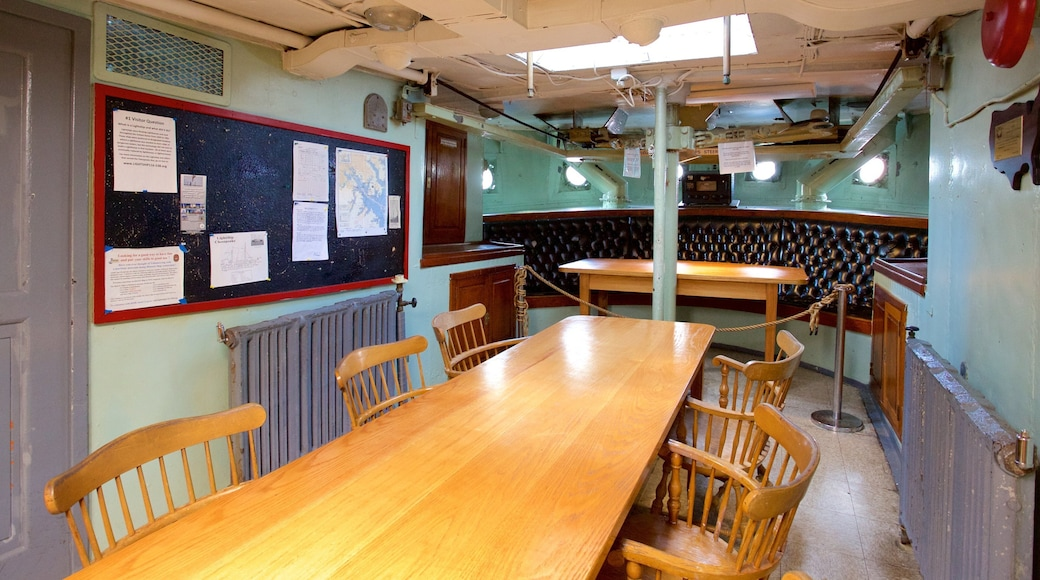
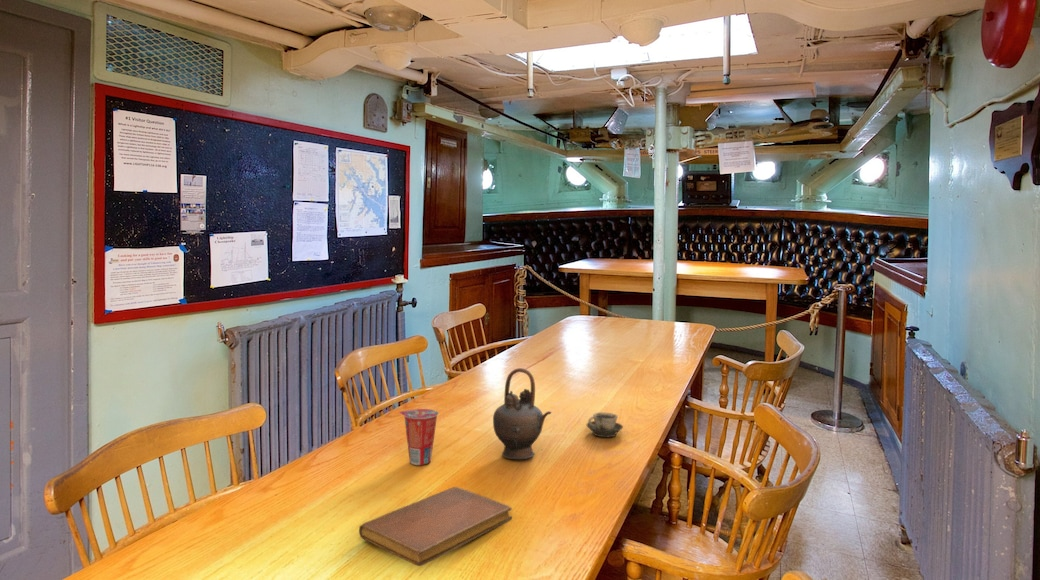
+ cup [398,408,439,466]
+ notebook [358,486,513,567]
+ cup [586,411,624,438]
+ teapot [492,367,552,460]
